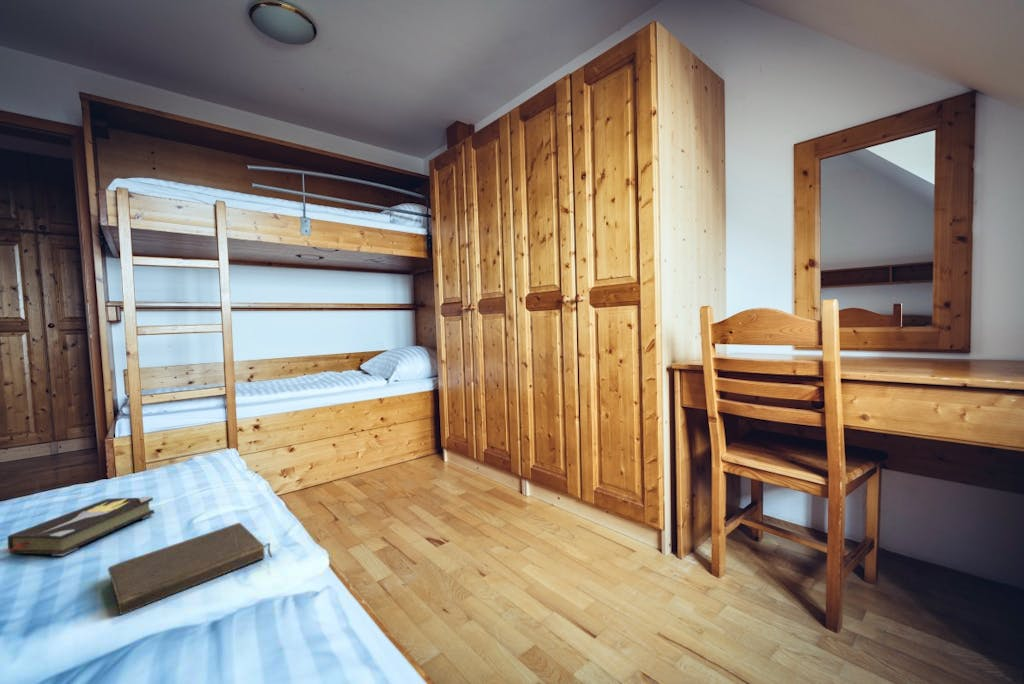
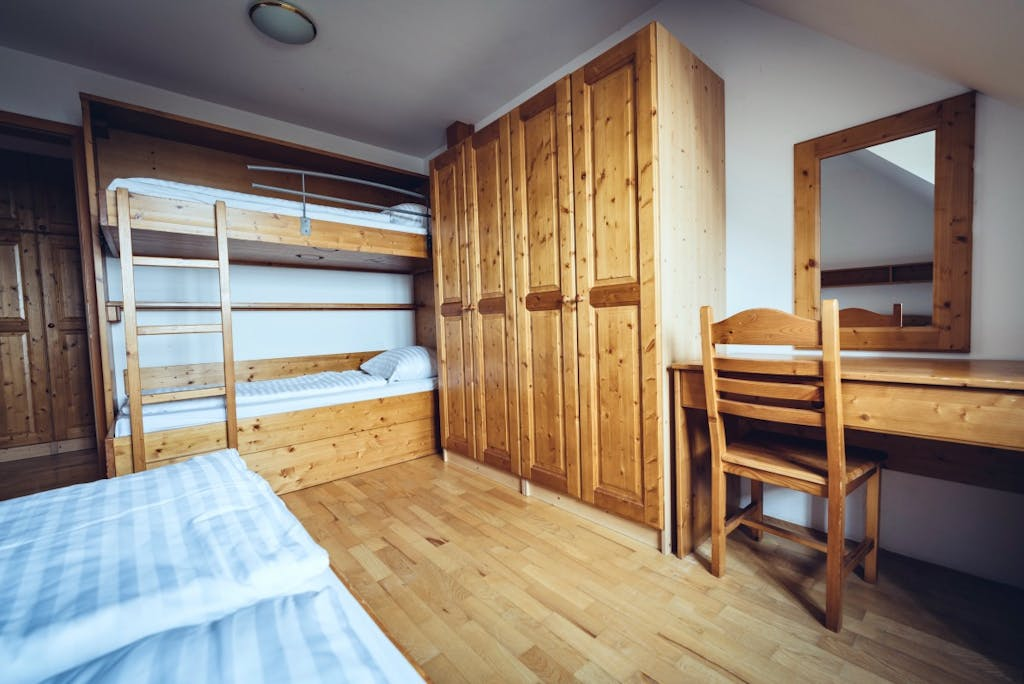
- hardback book [3,496,156,557]
- hardcover book [107,522,273,616]
